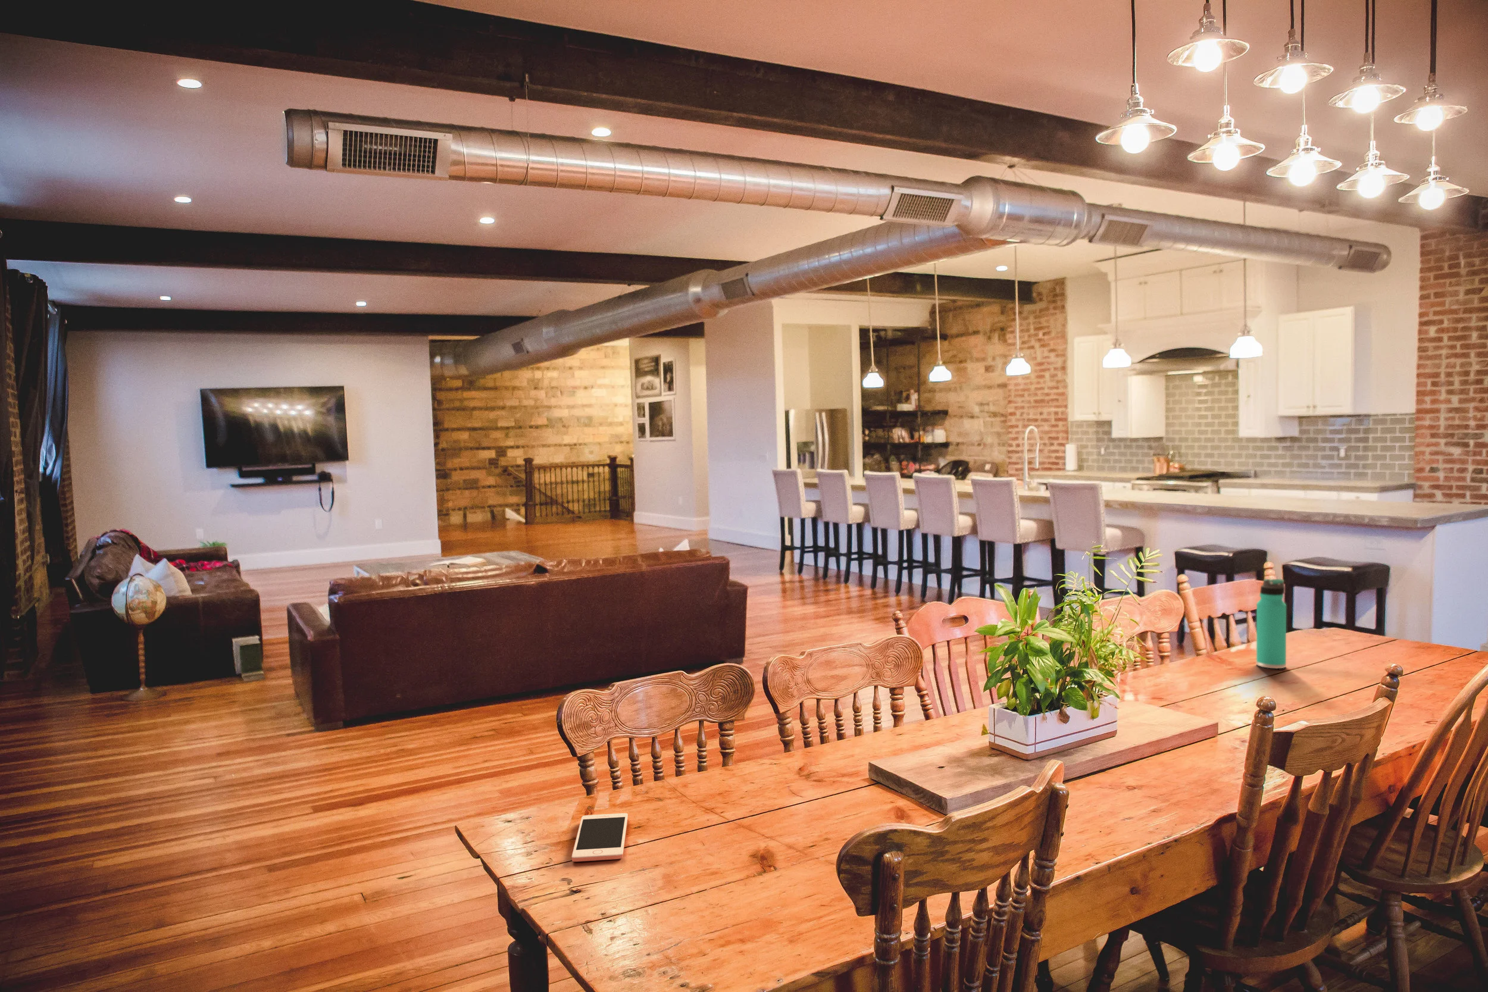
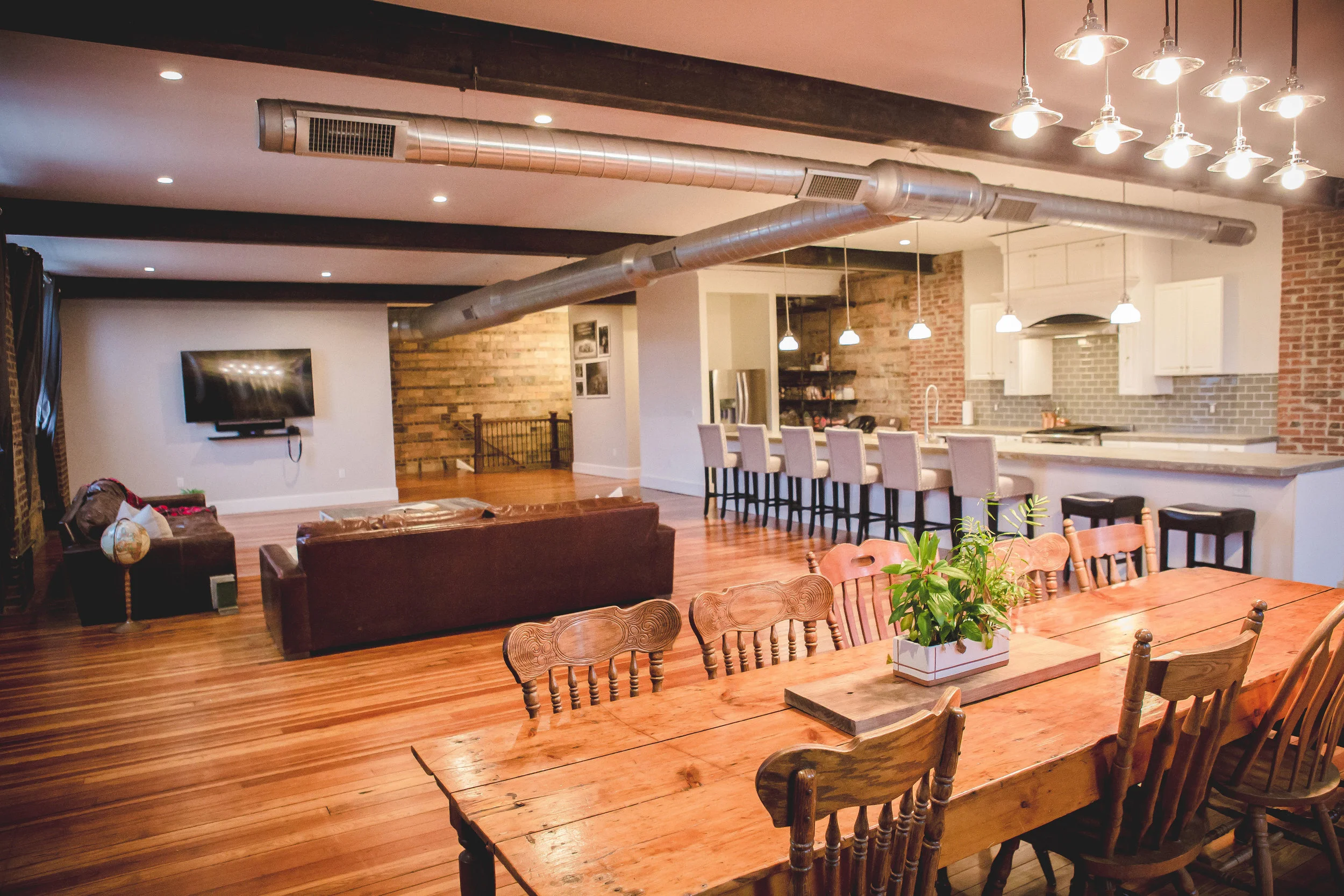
- thermos bottle [1256,578,1286,669]
- cell phone [571,813,629,862]
